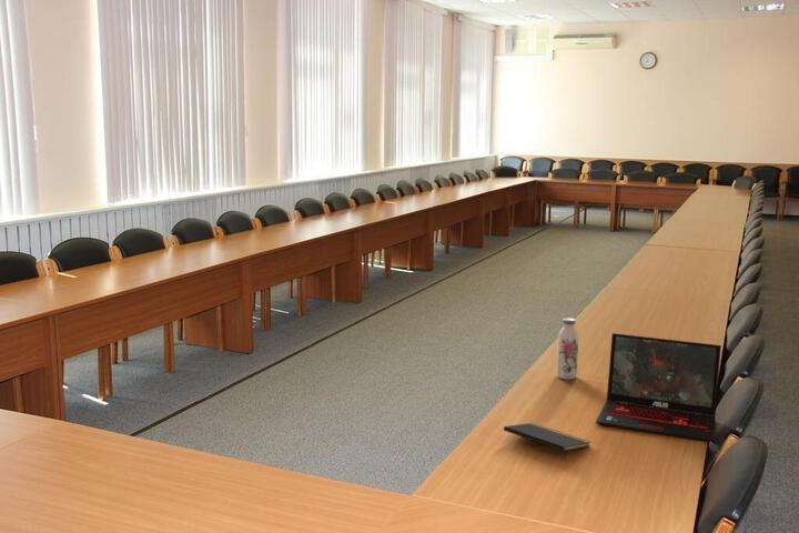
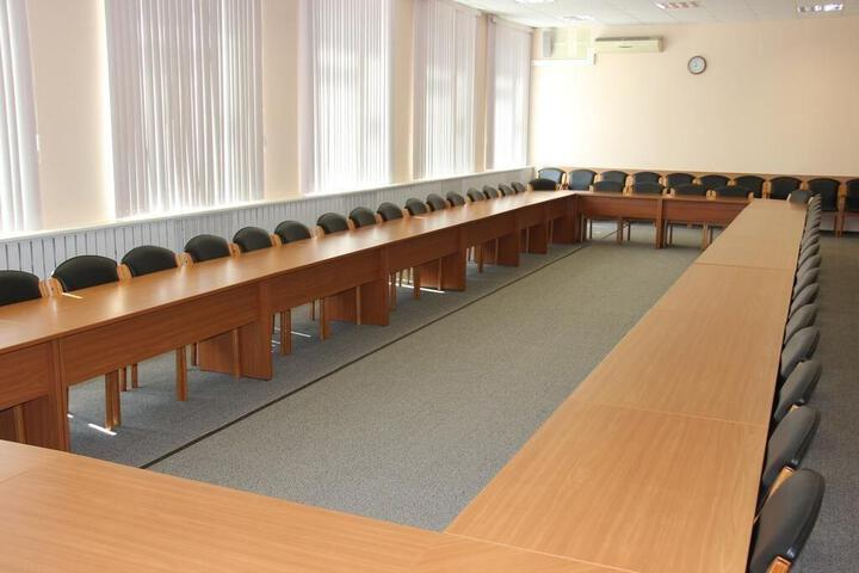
- water bottle [556,316,579,381]
- notepad [503,422,591,462]
- laptop [595,332,722,443]
